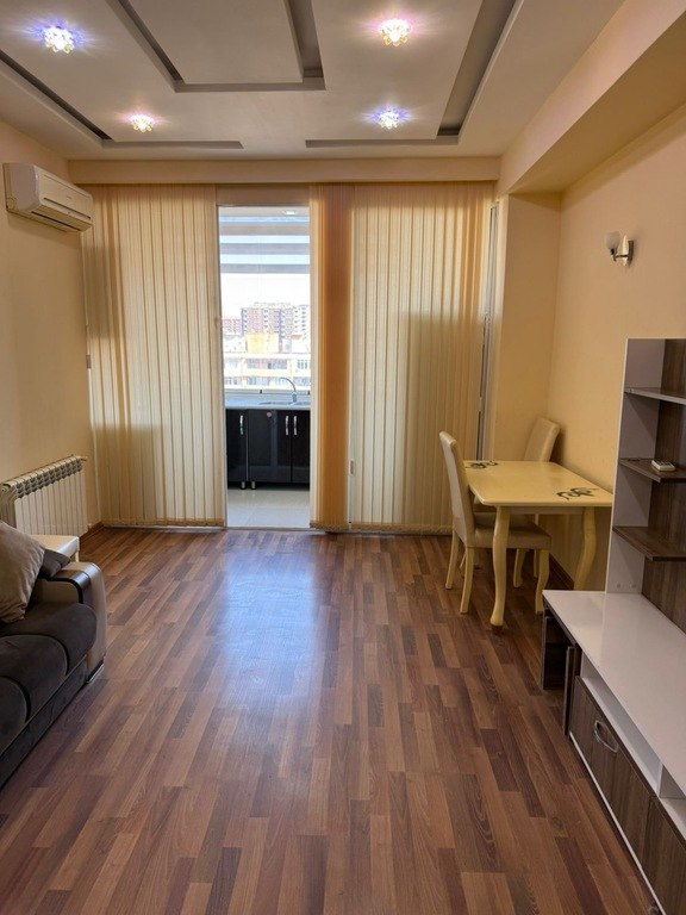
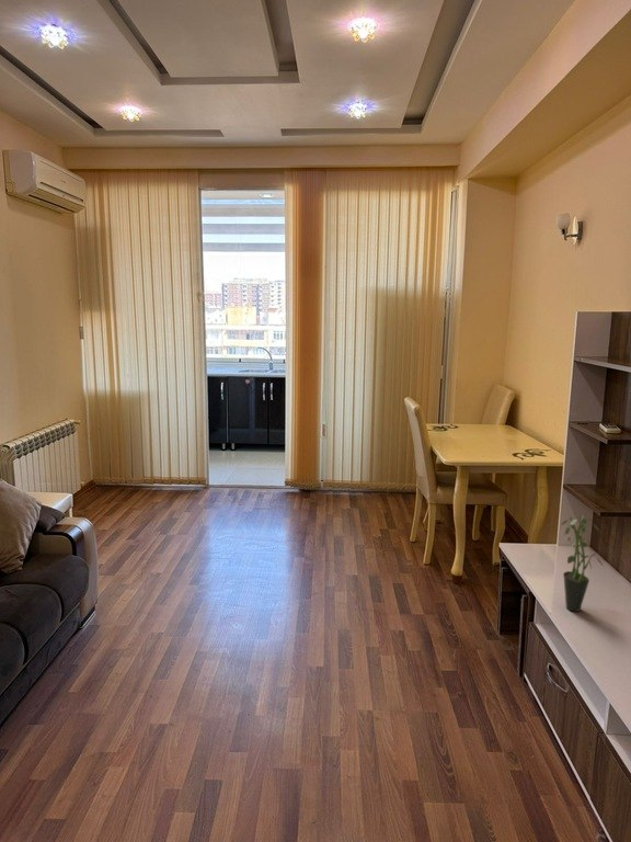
+ potted plant [560,513,604,613]
